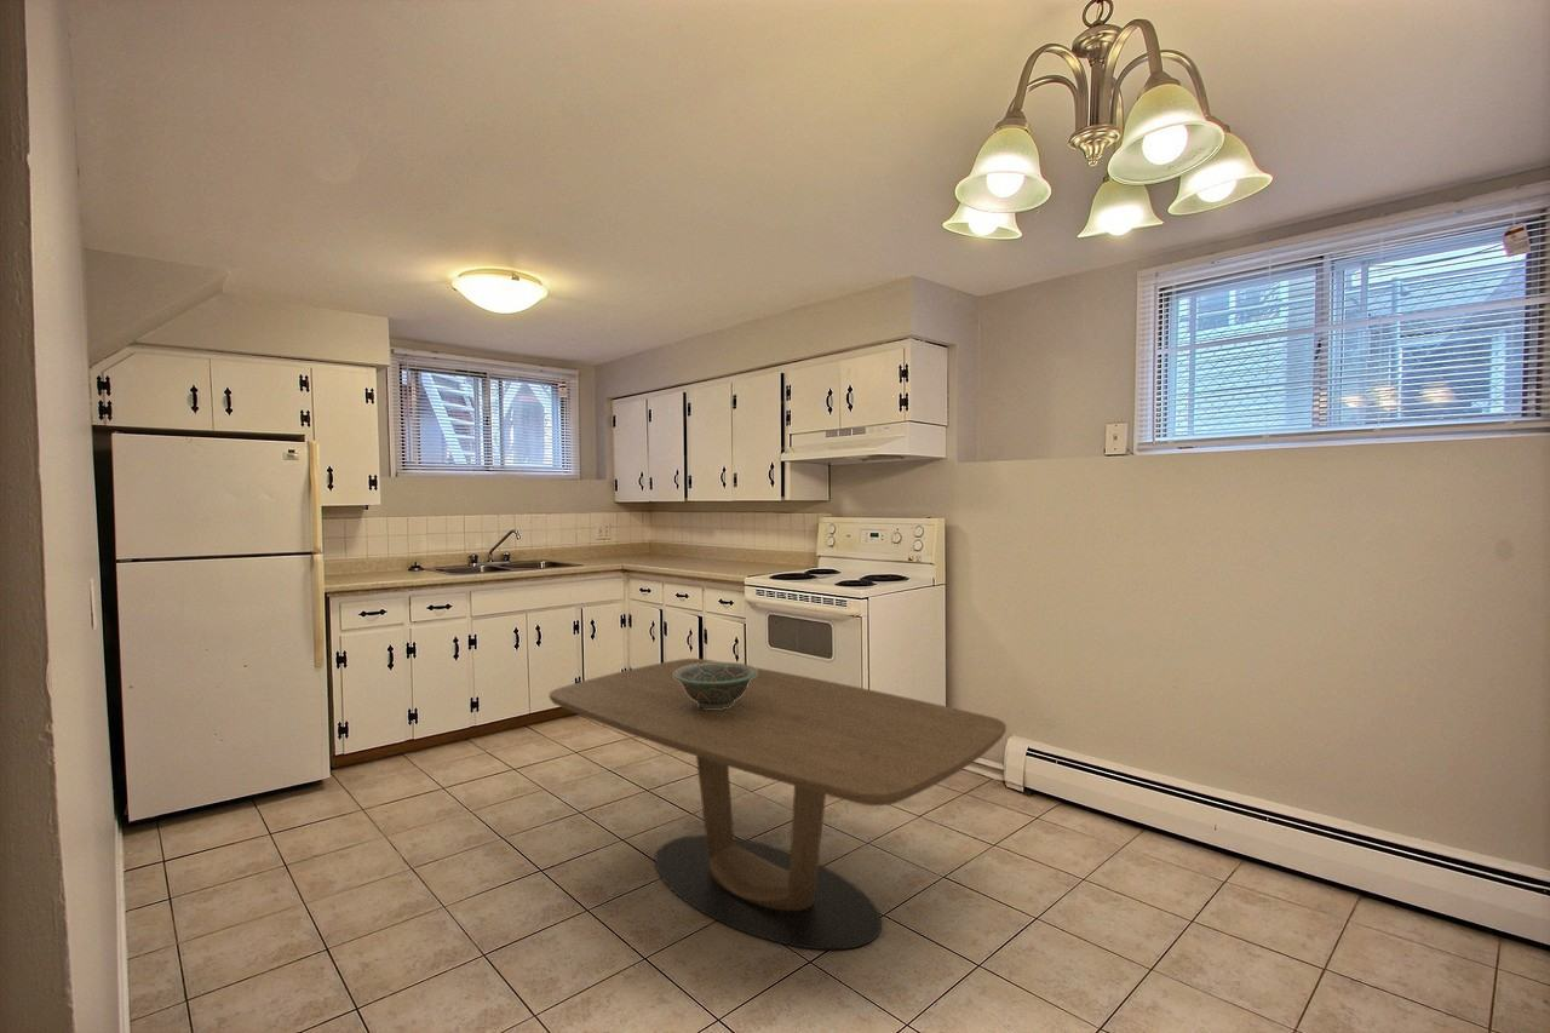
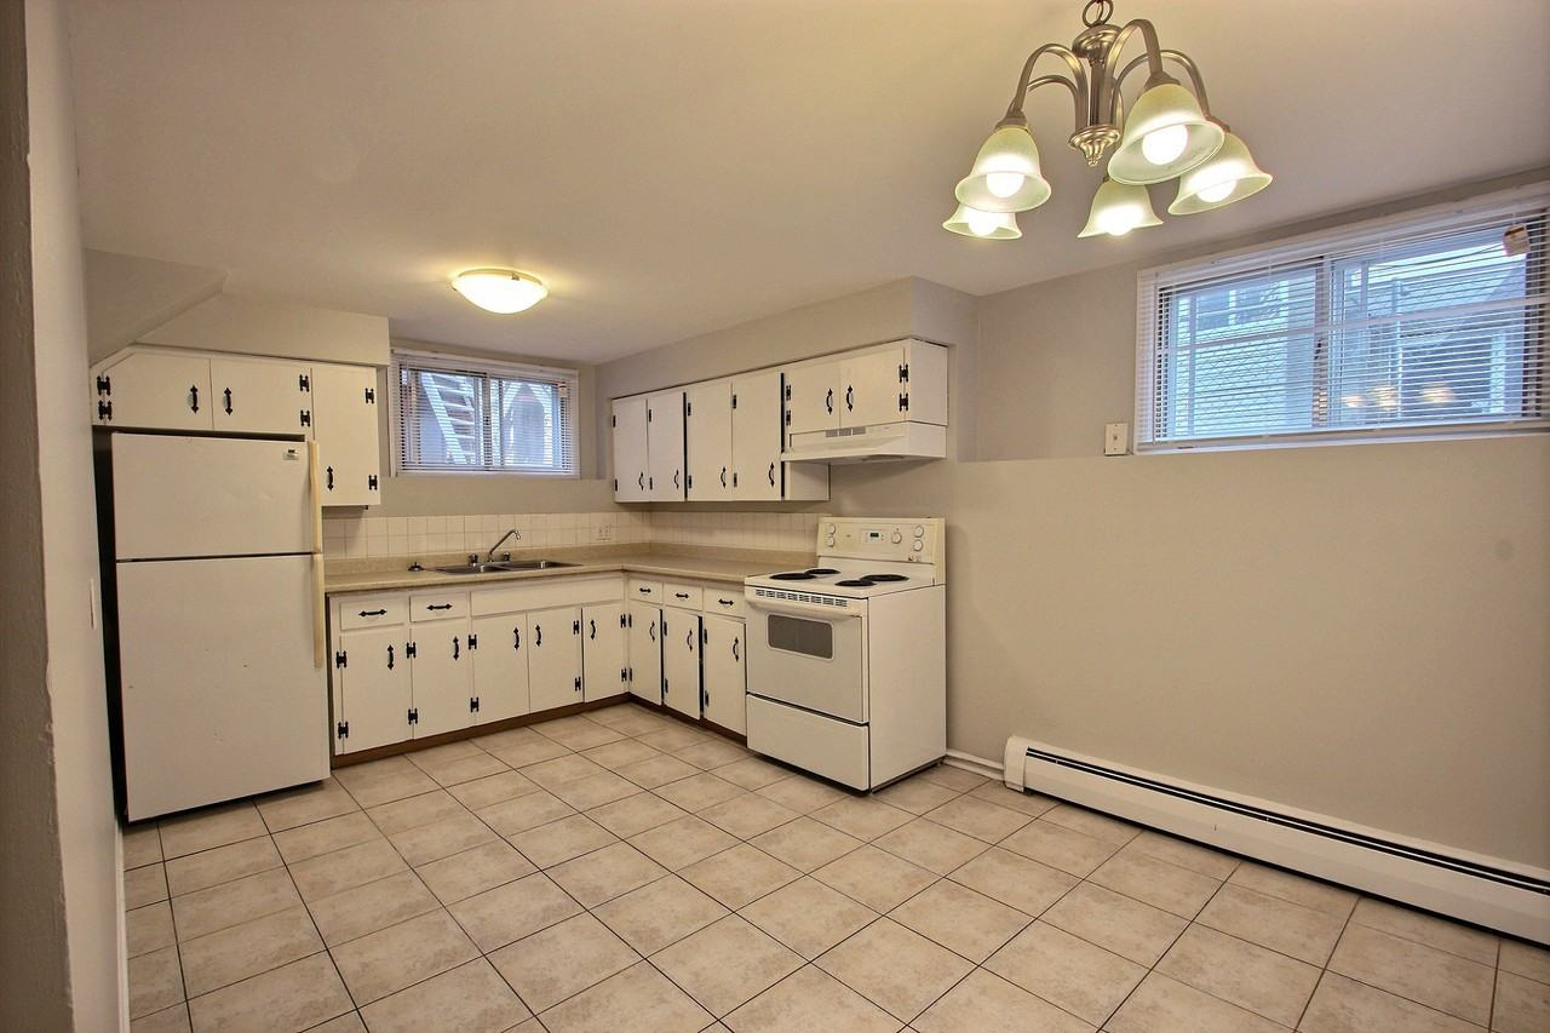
- decorative bowl [673,661,757,708]
- dining table [547,658,1008,951]
